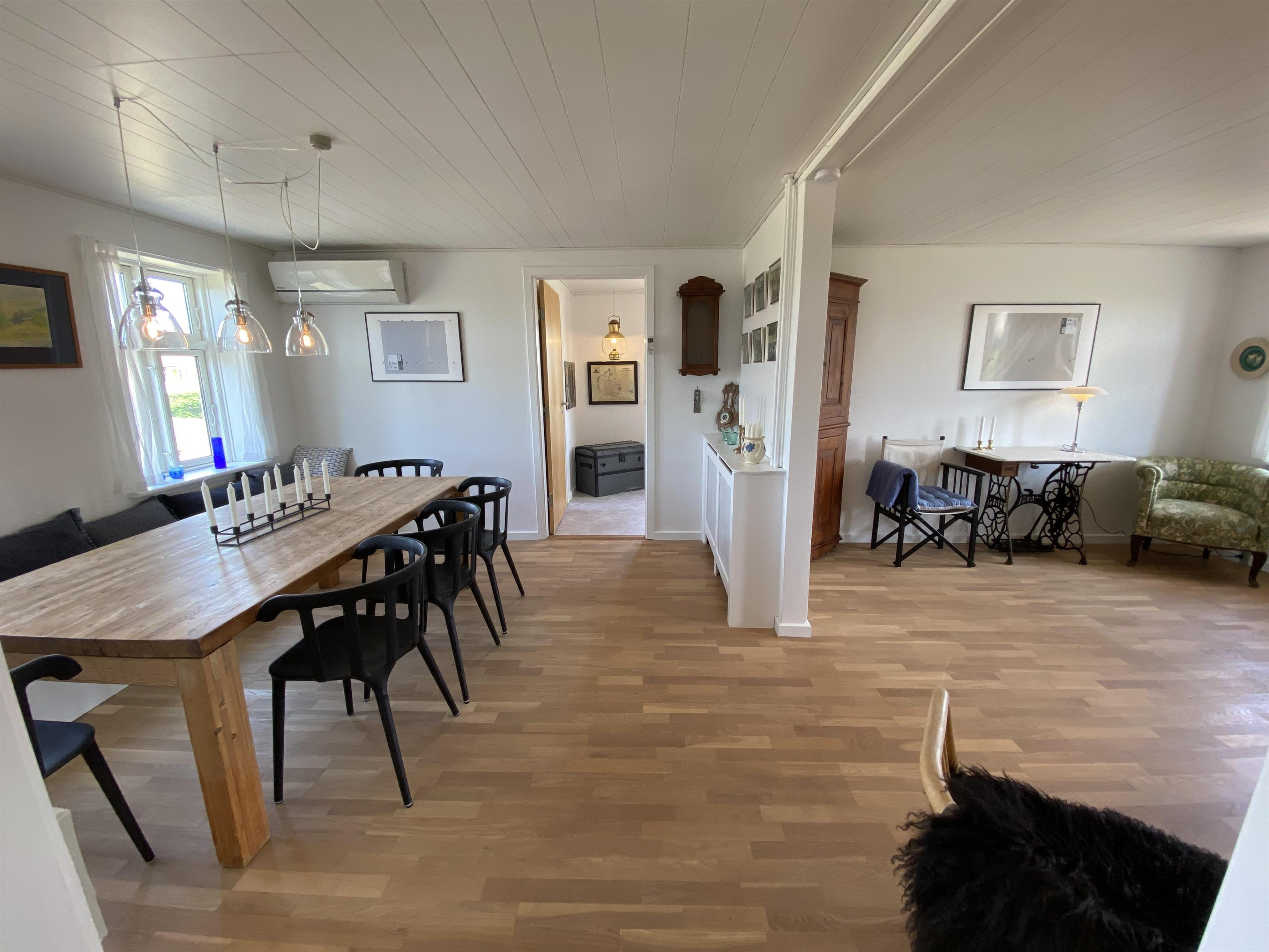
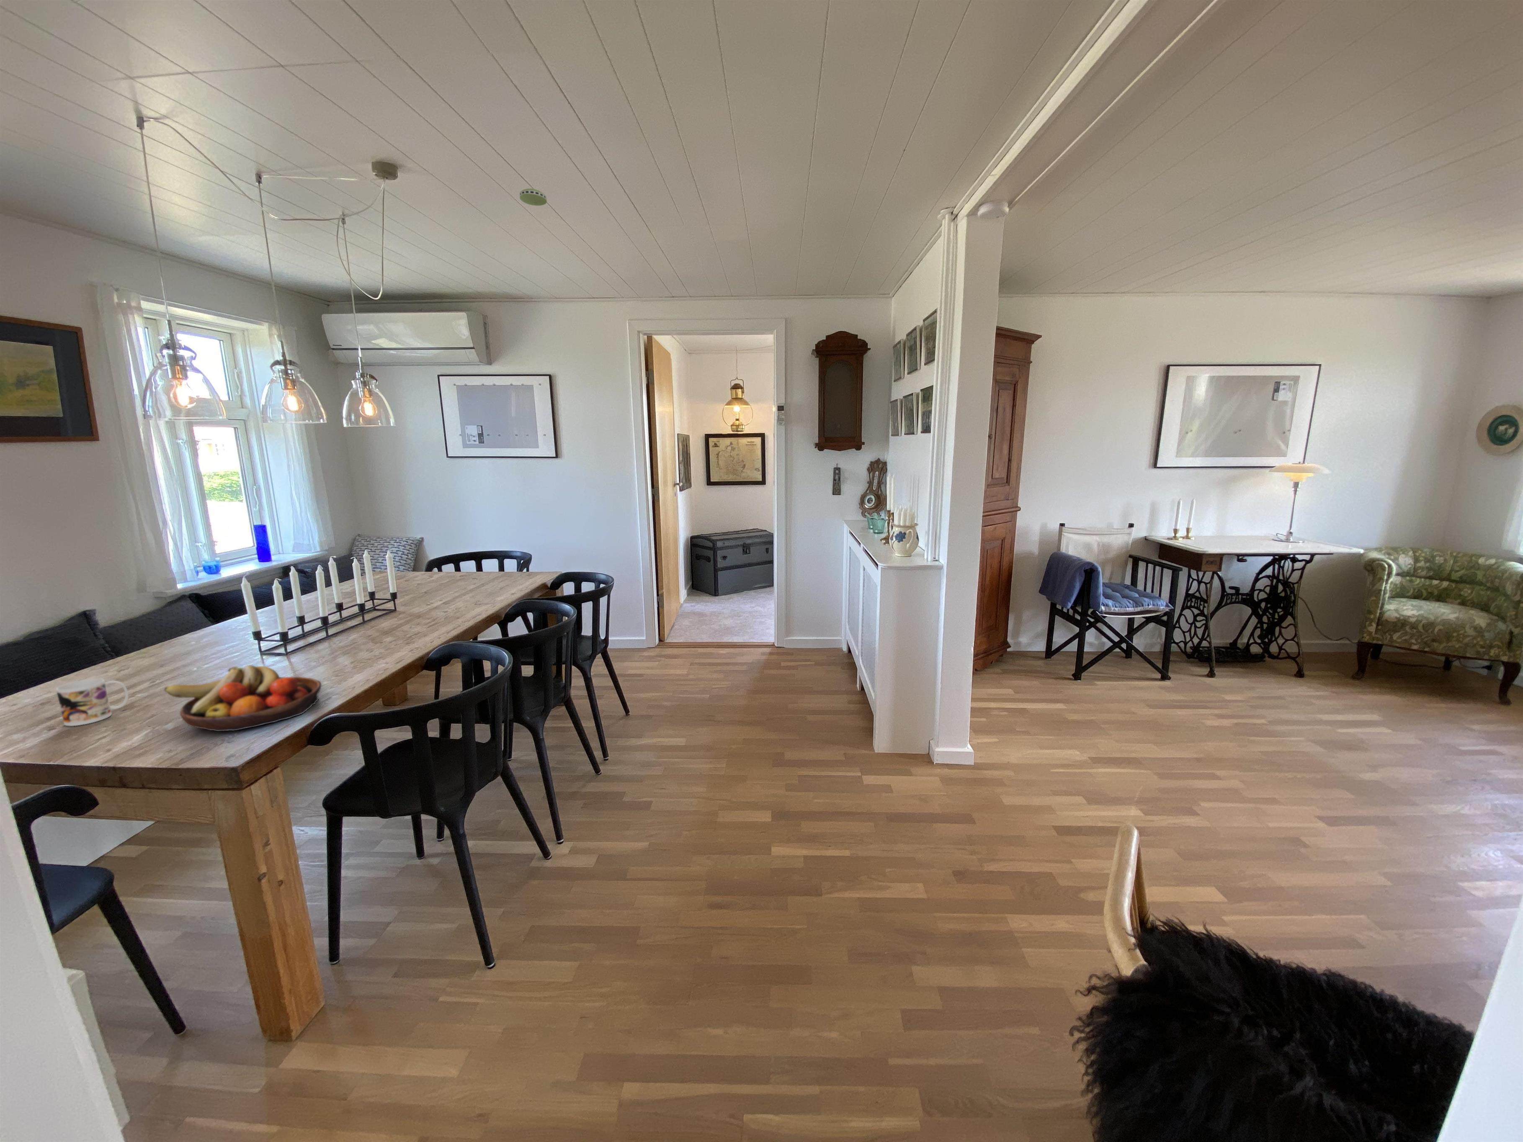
+ fruit bowl [163,665,322,732]
+ smoke detector [520,188,547,206]
+ mug [55,678,128,726]
